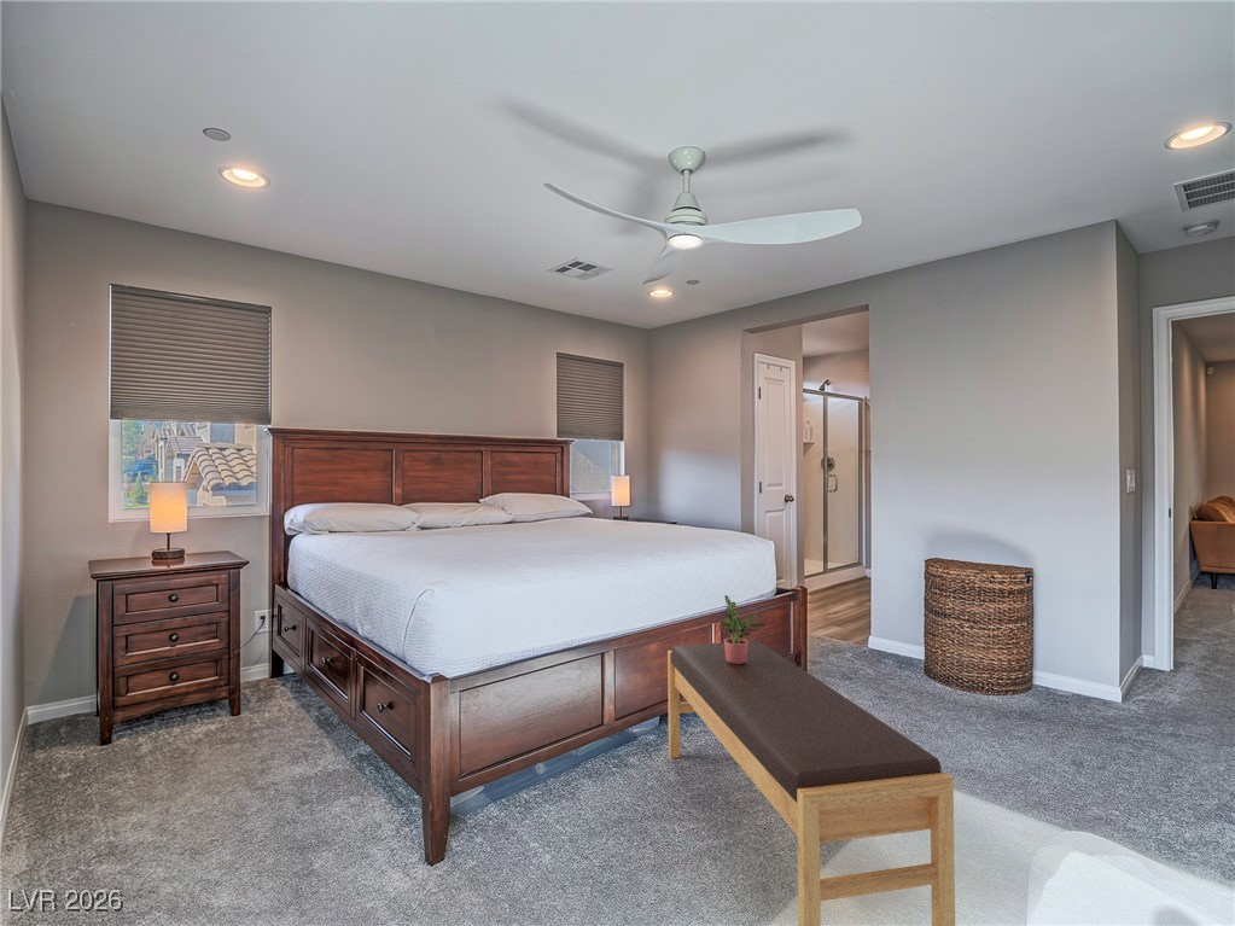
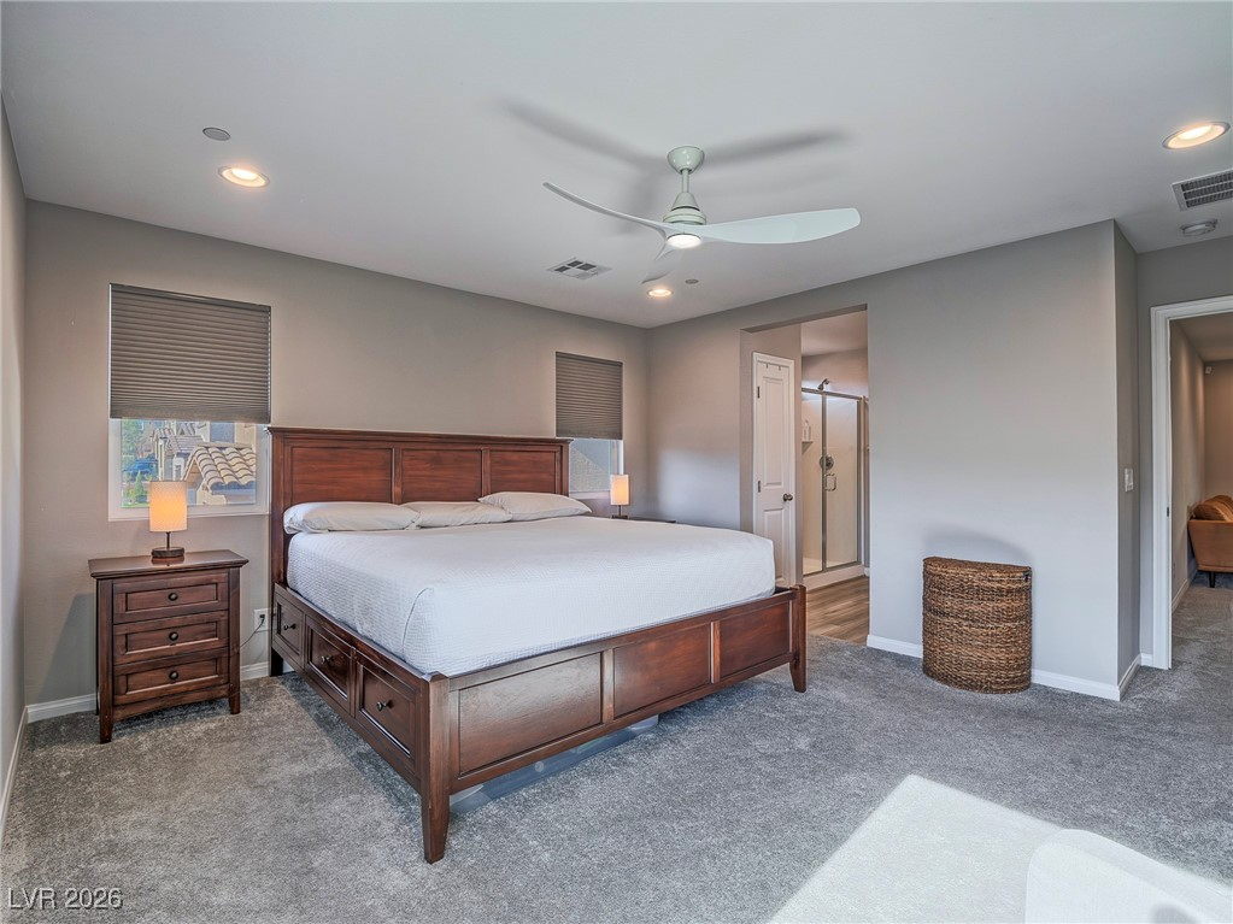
- bench [666,640,956,926]
- potted plant [722,594,765,664]
